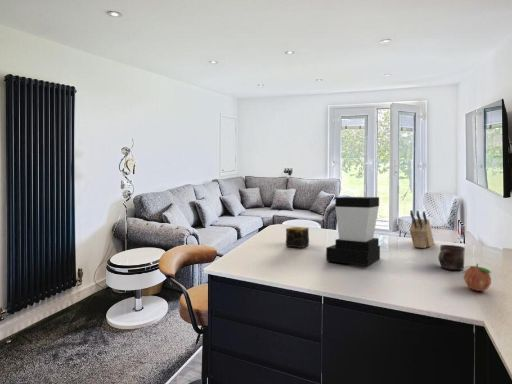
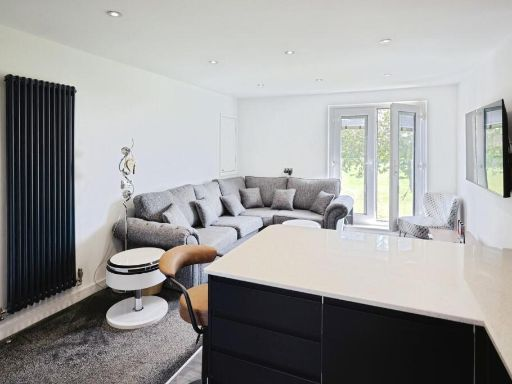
- knife block [409,209,435,249]
- coffee maker [325,196,381,267]
- fruit [463,262,492,292]
- candle [285,226,310,249]
- mug [437,244,466,271]
